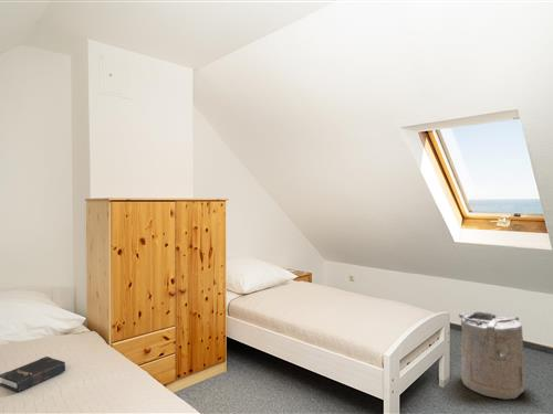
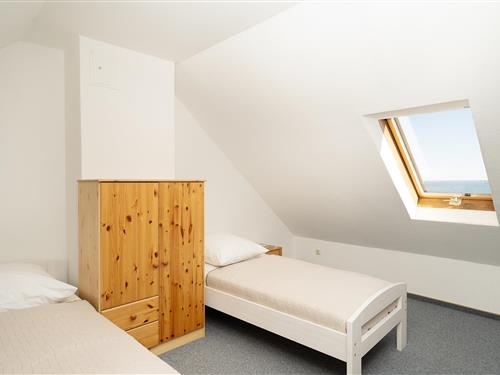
- hardback book [0,355,66,393]
- laundry hamper [458,310,526,401]
